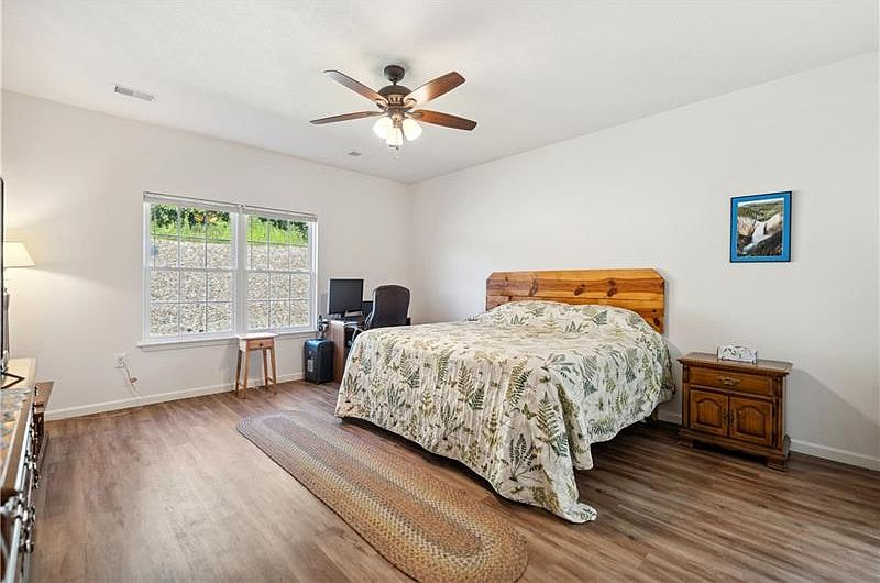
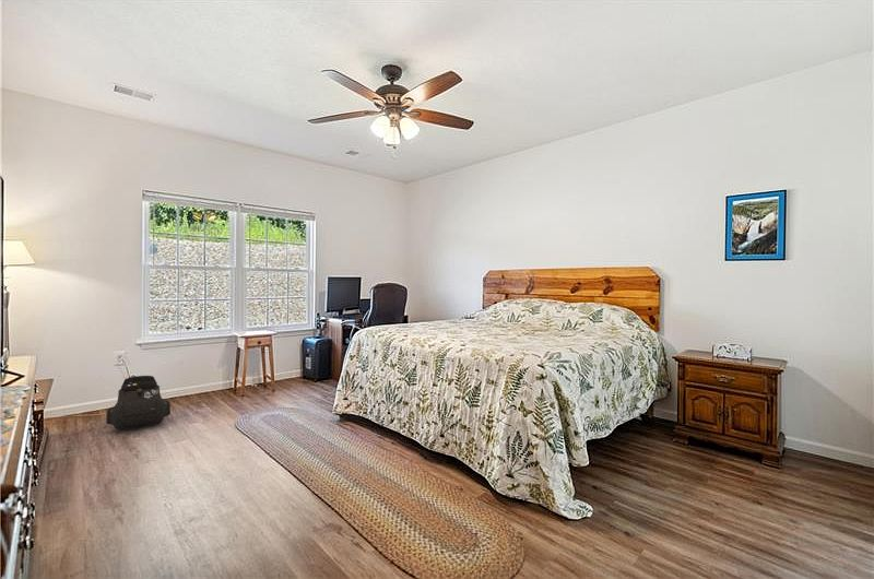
+ backpack [105,375,172,430]
